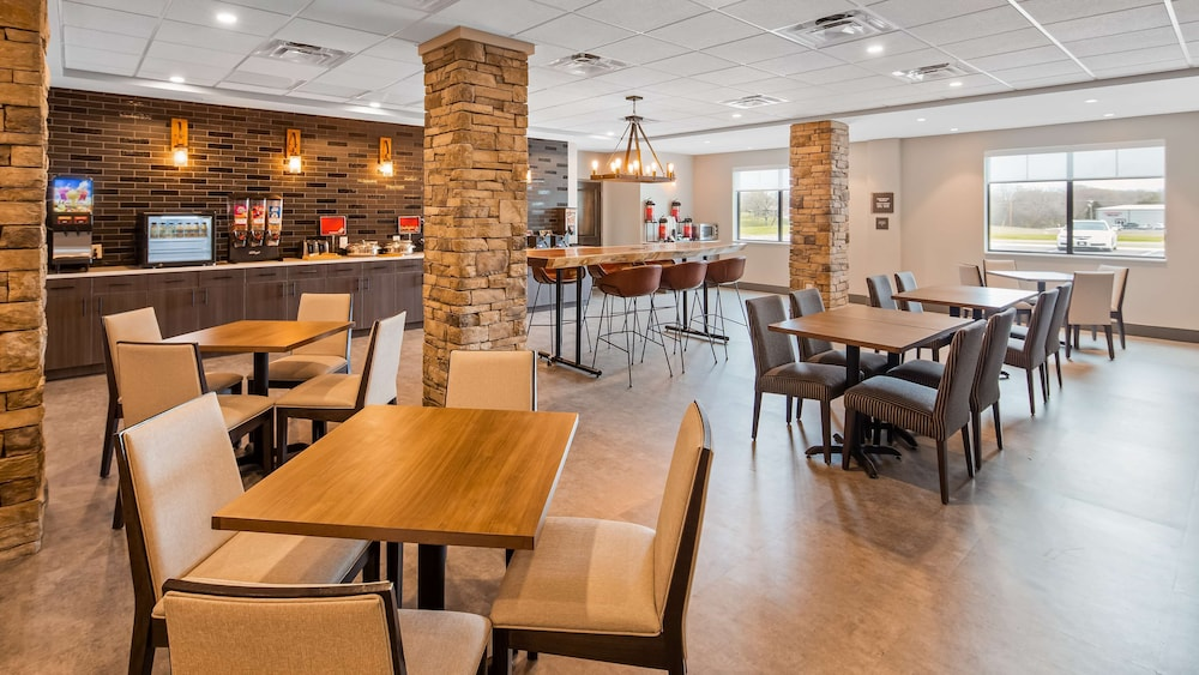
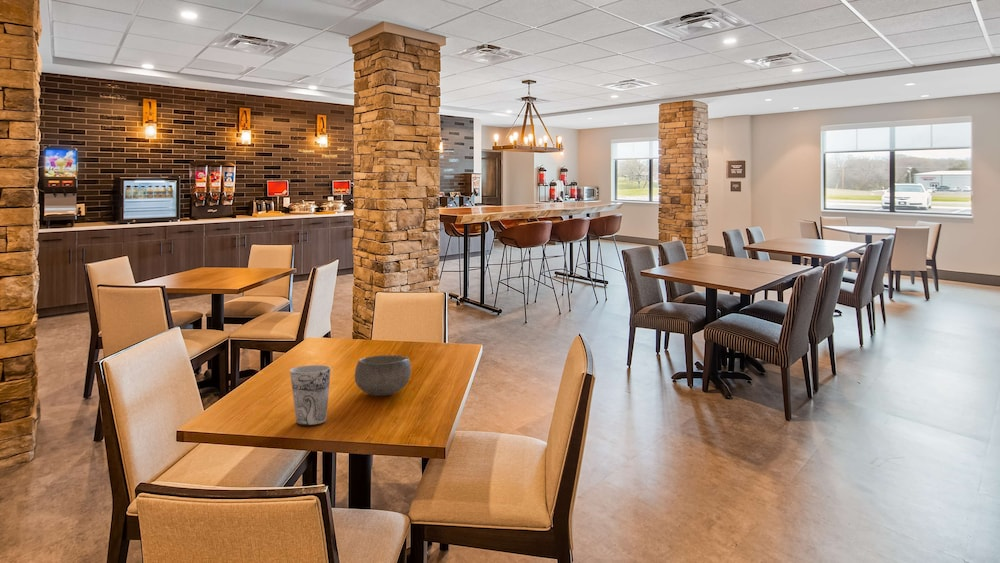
+ cup [289,364,332,426]
+ bowl [354,354,412,397]
